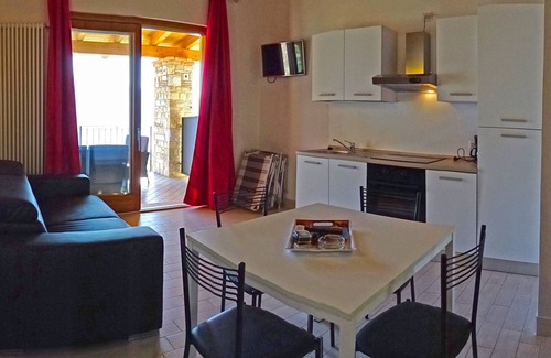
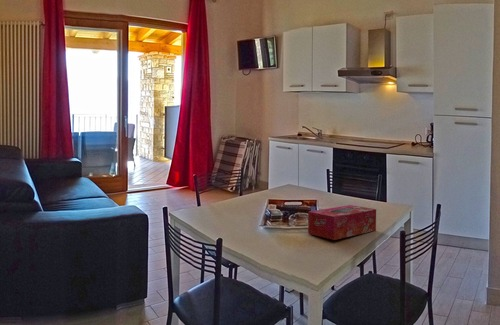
+ tissue box [307,204,377,241]
